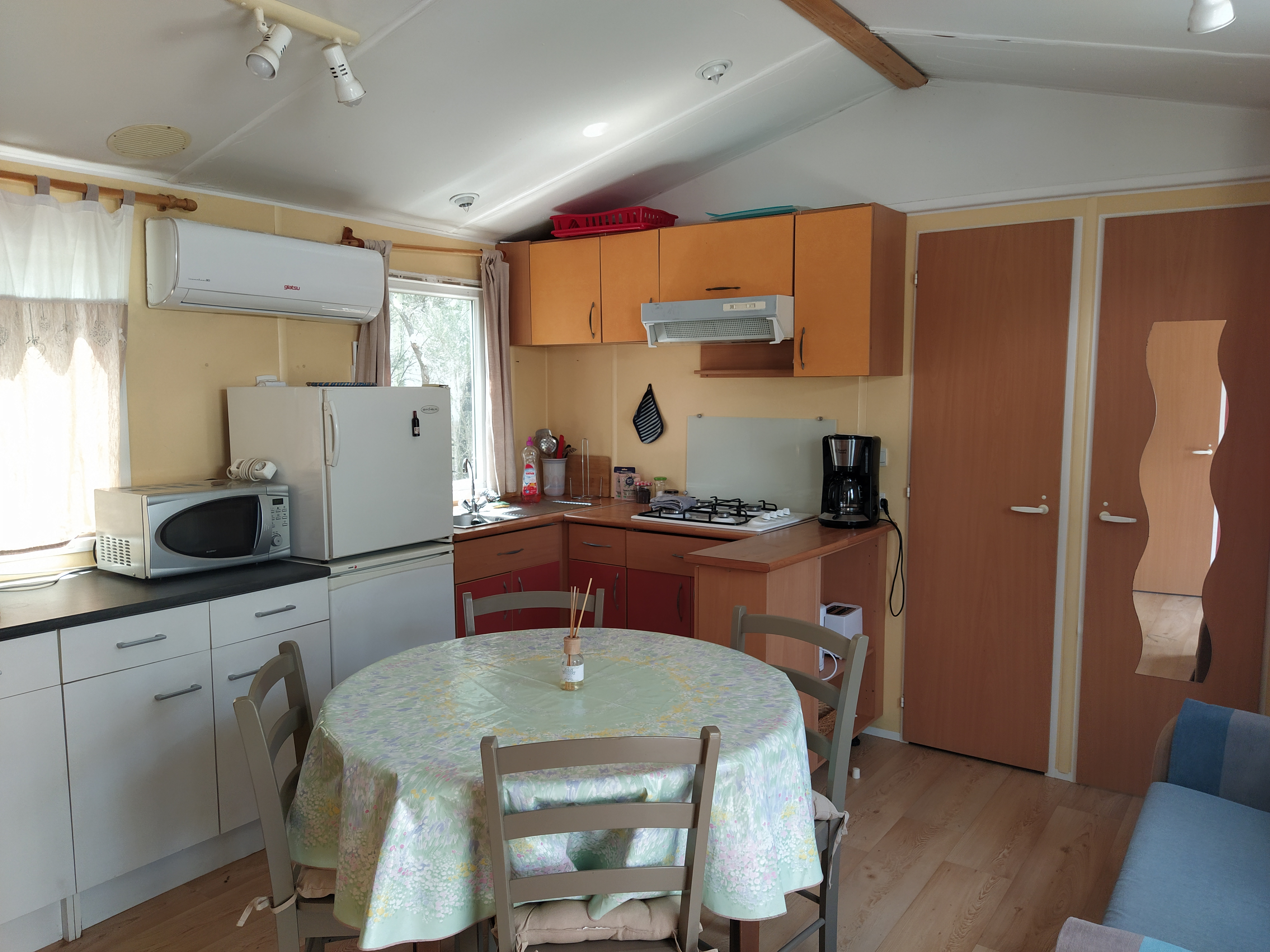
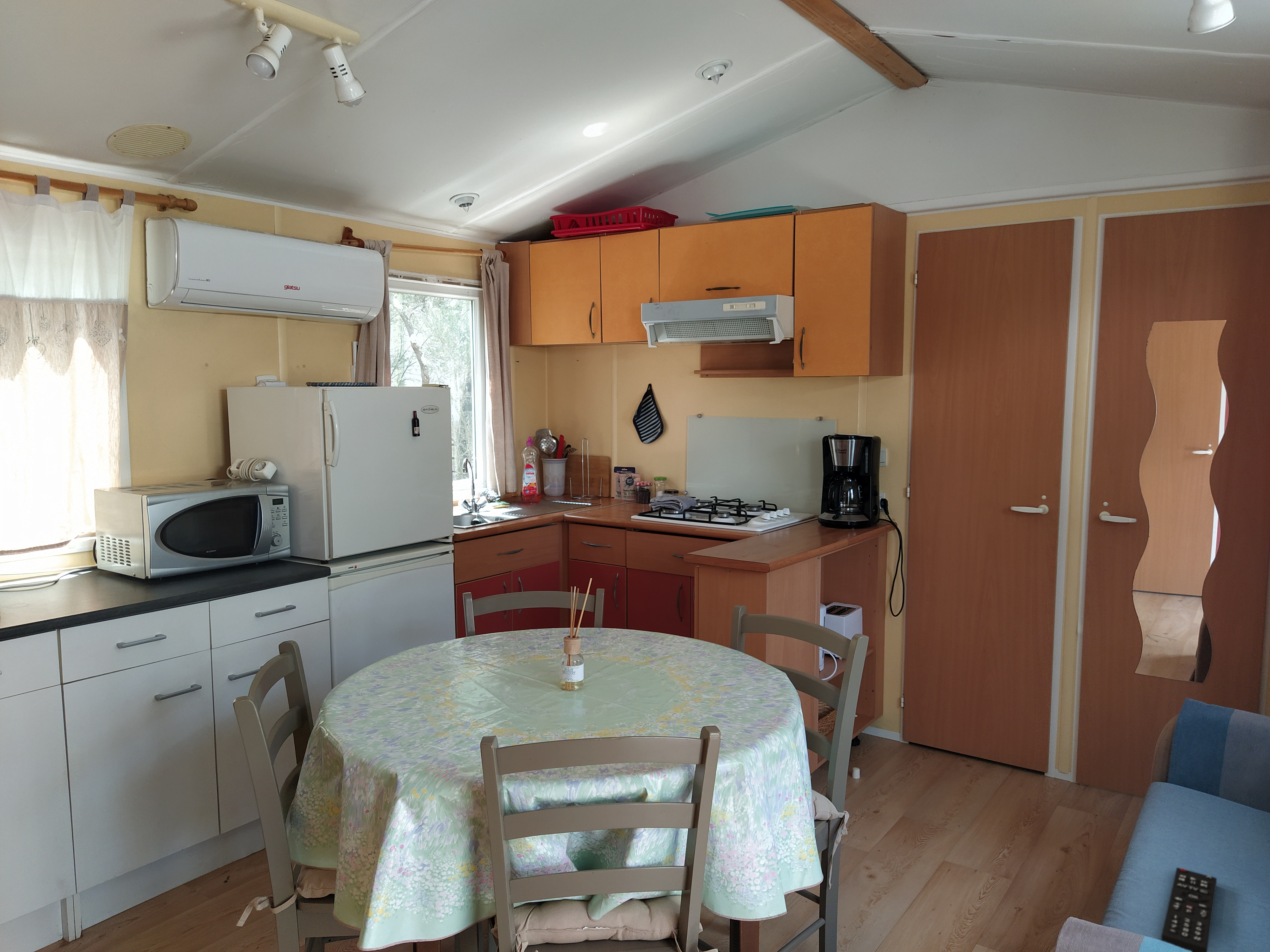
+ remote control [1161,867,1217,952]
